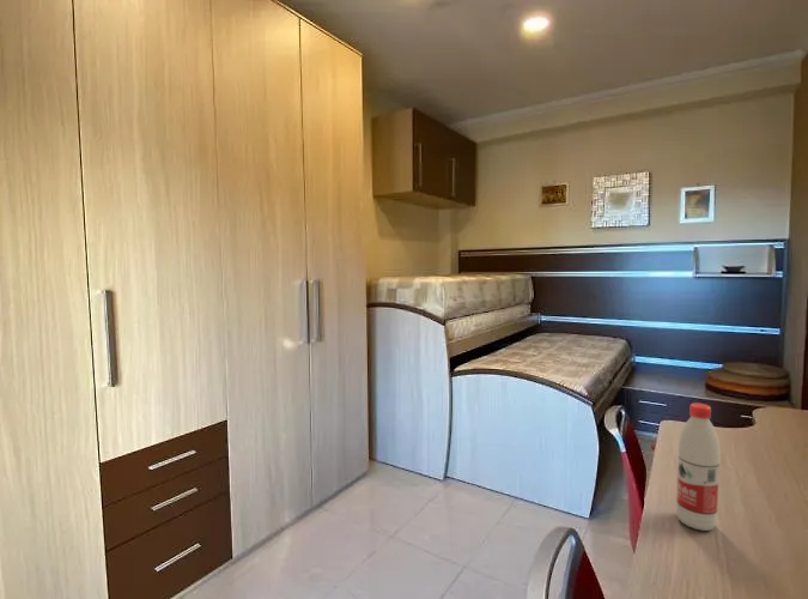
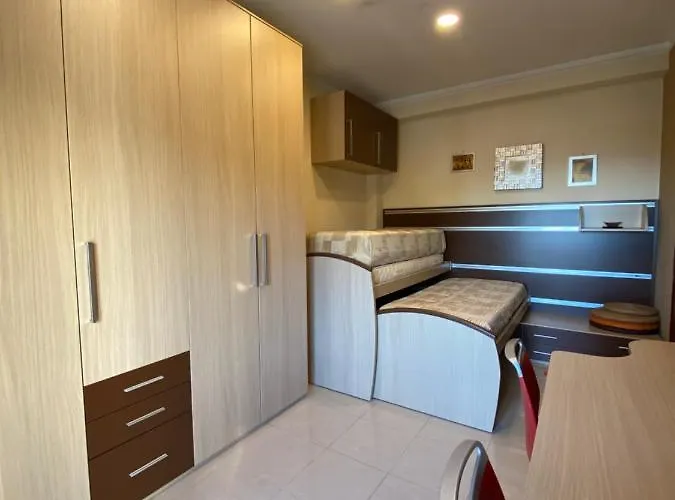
- water bottle [675,401,722,532]
